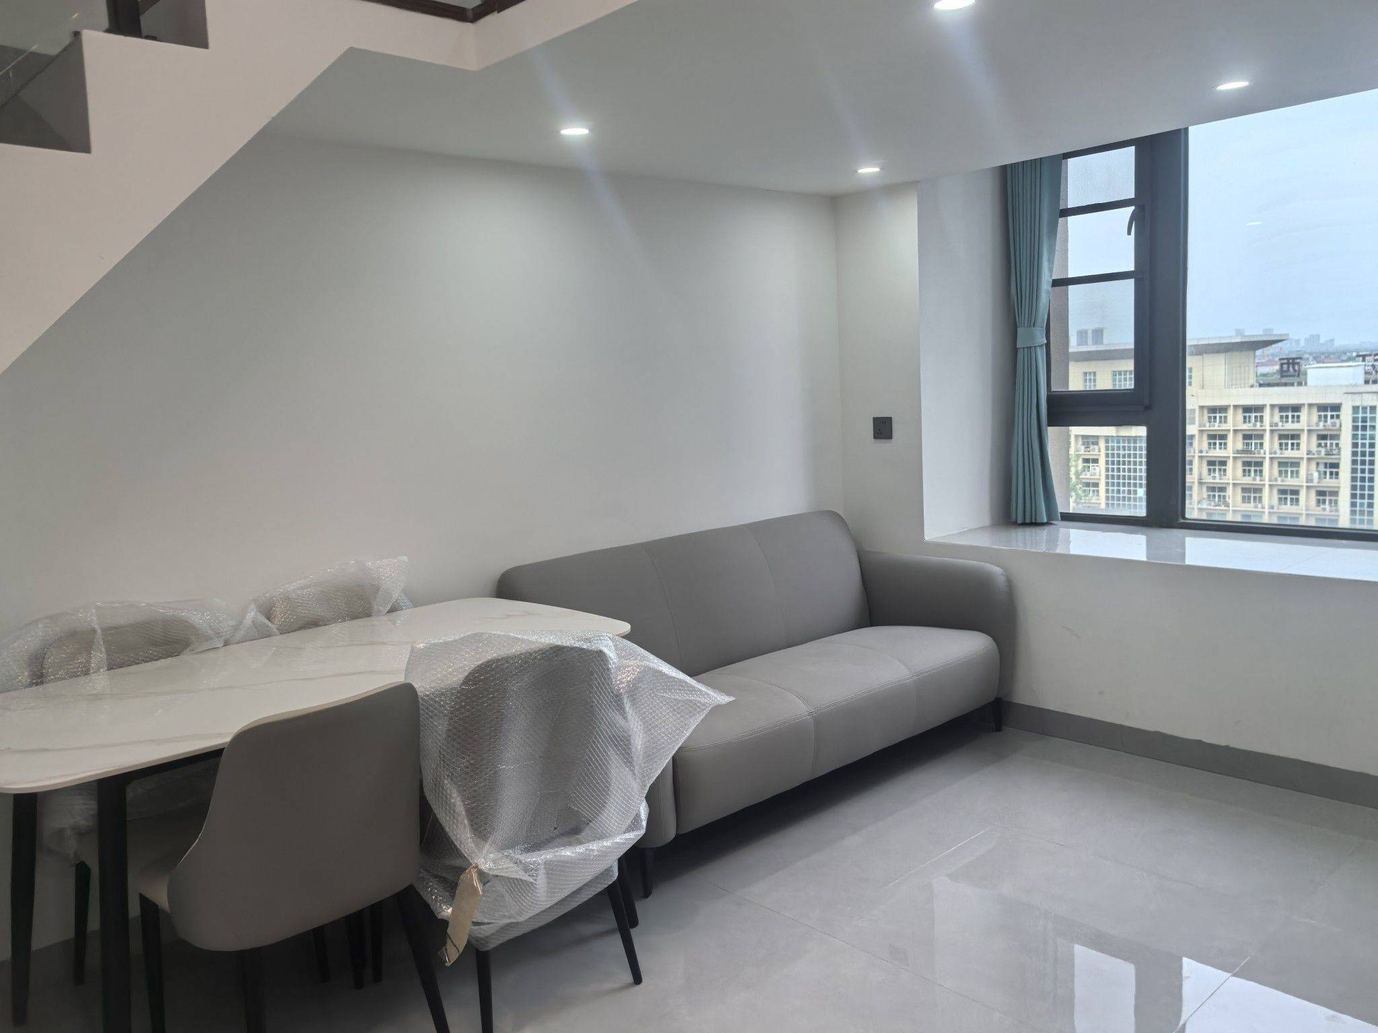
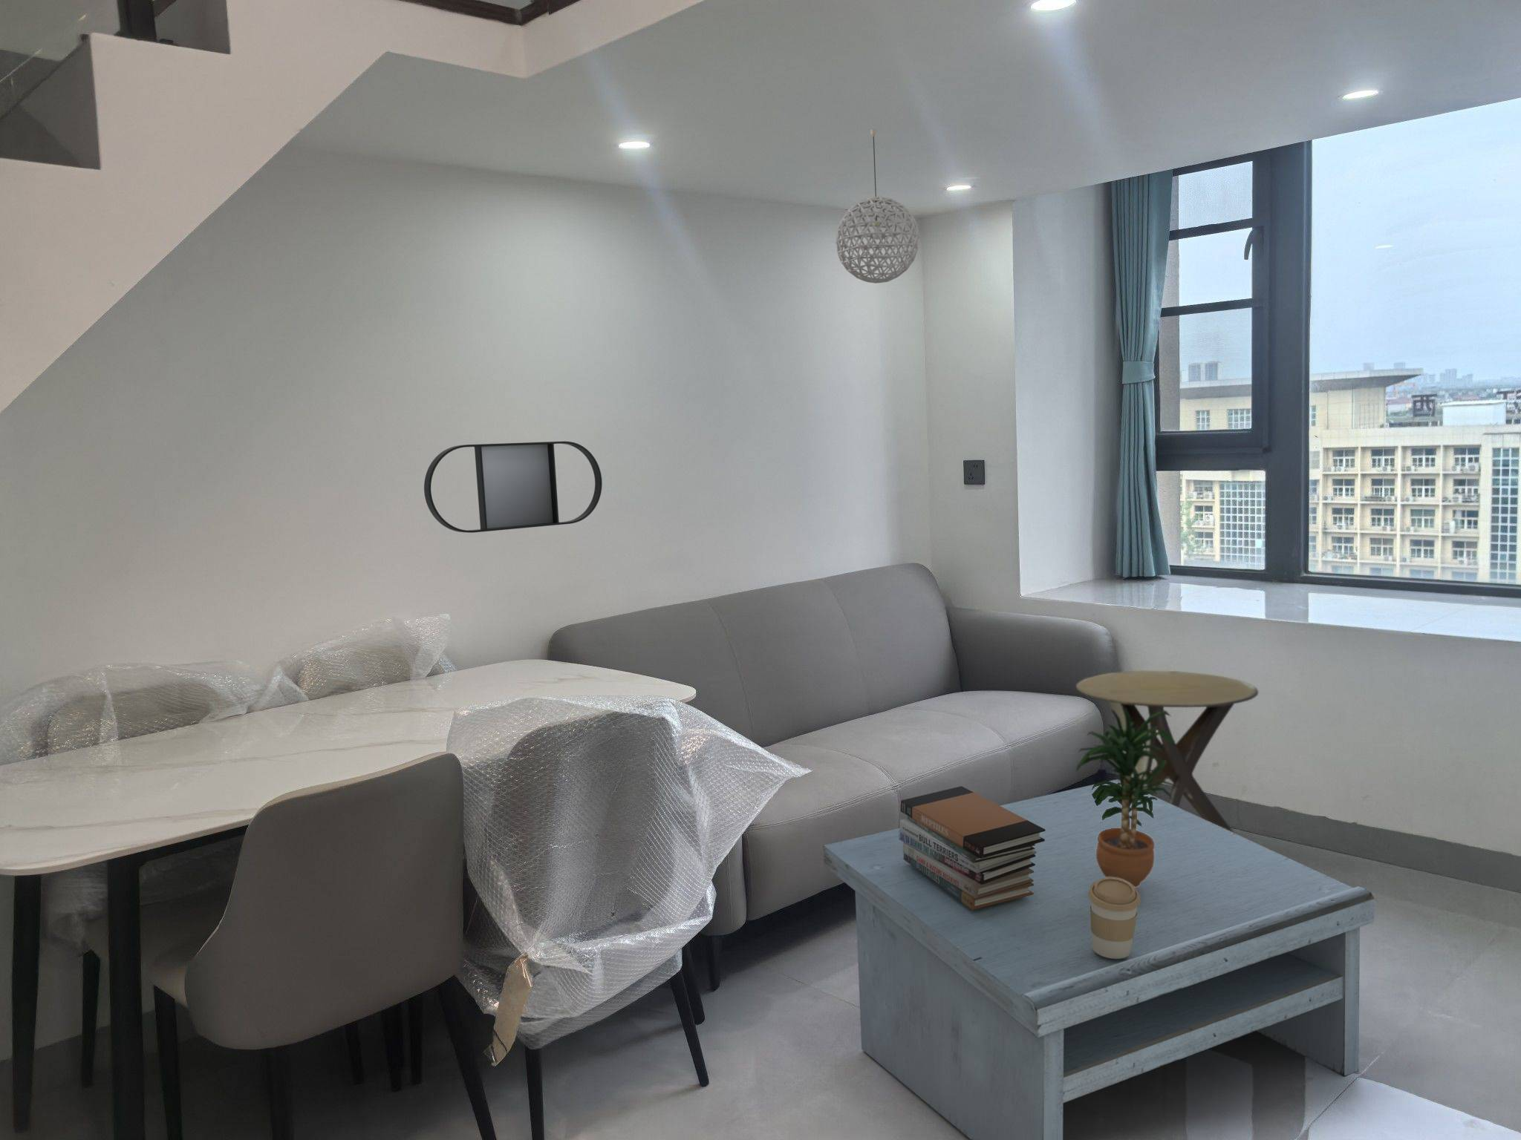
+ potted plant [1075,708,1178,887]
+ coffee cup [1087,878,1140,959]
+ coffee table [823,778,1375,1140]
+ pendant light [835,128,920,284]
+ side table [1075,671,1260,832]
+ book stack [898,786,1046,910]
+ home mirror [423,441,604,534]
